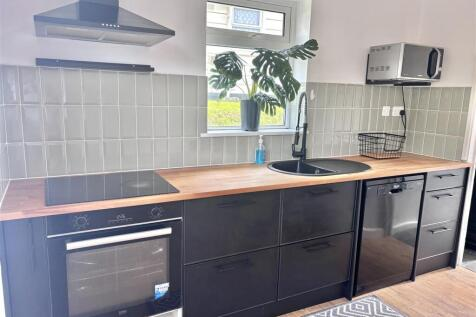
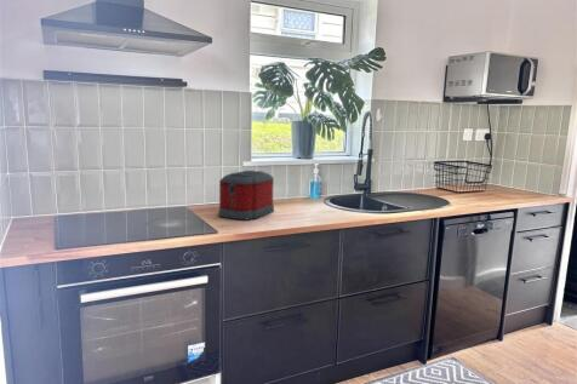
+ toaster [217,170,275,222]
